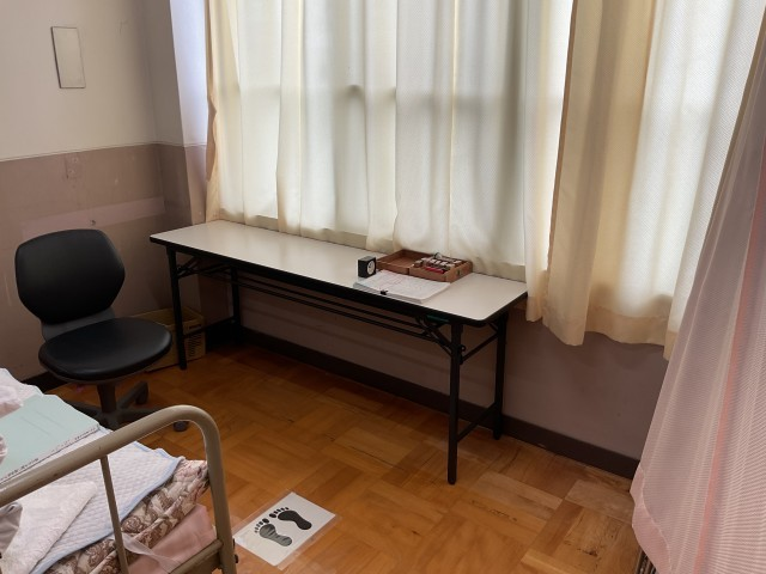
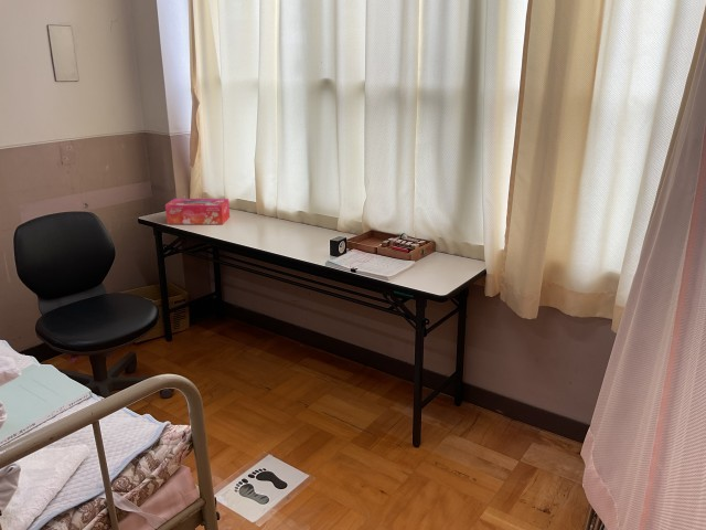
+ tissue box [164,198,231,225]
